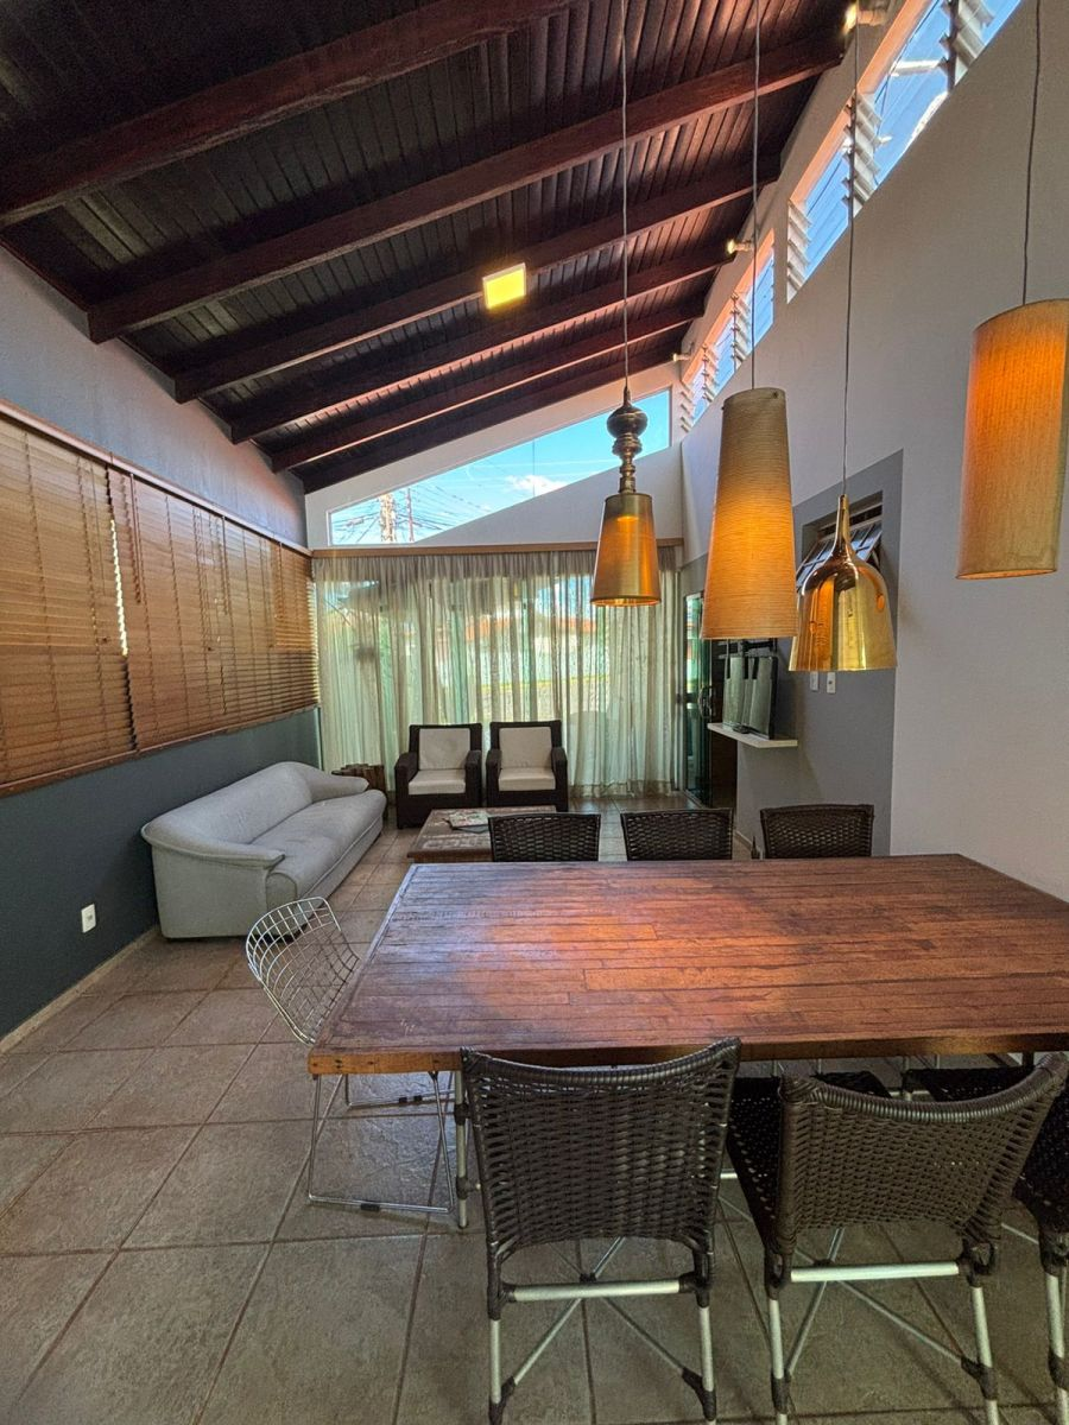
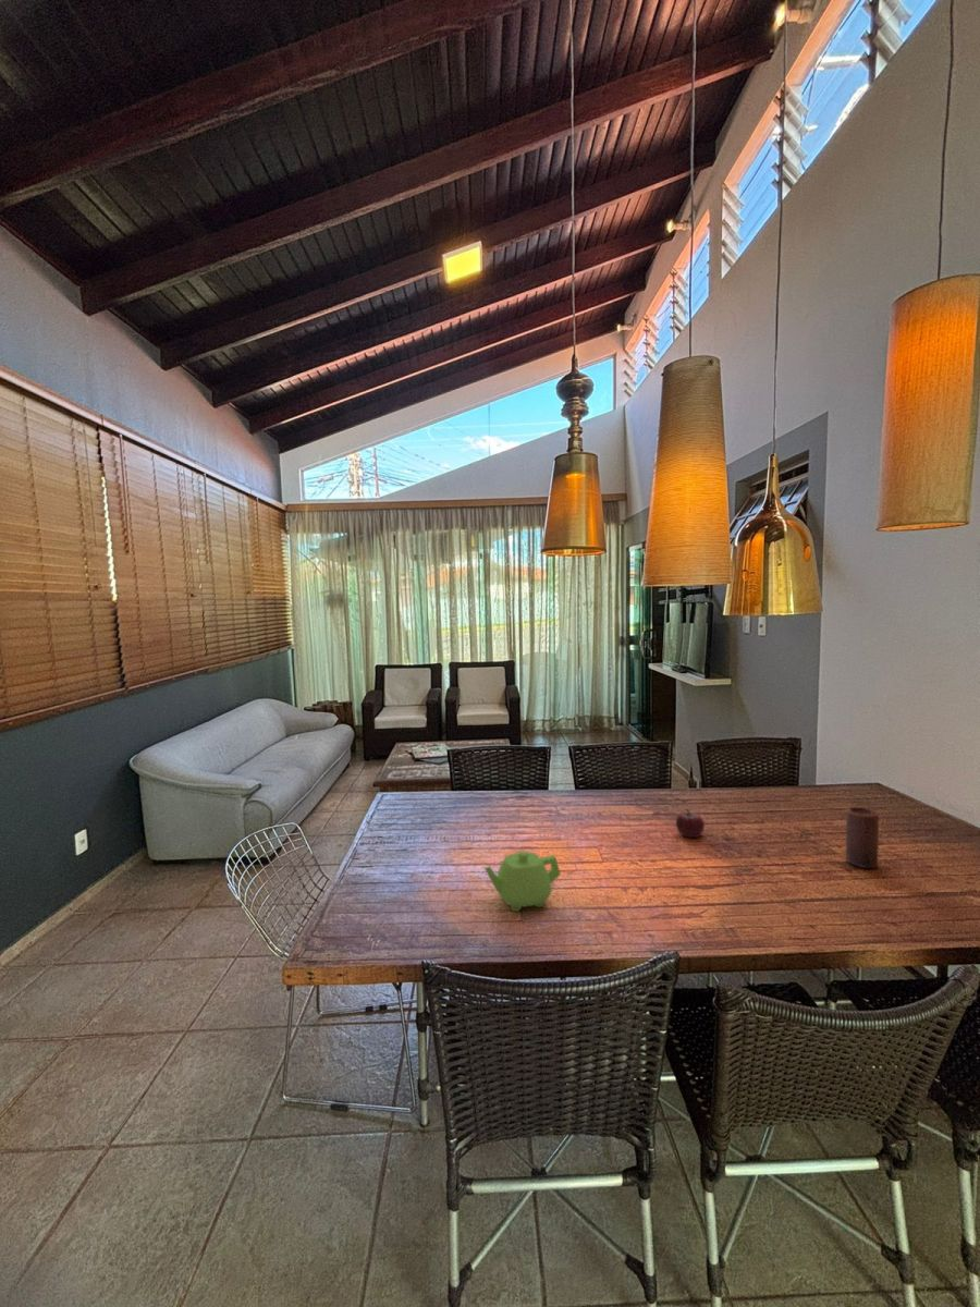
+ teapot [483,851,562,913]
+ fruit [675,808,706,839]
+ candle [845,806,880,869]
